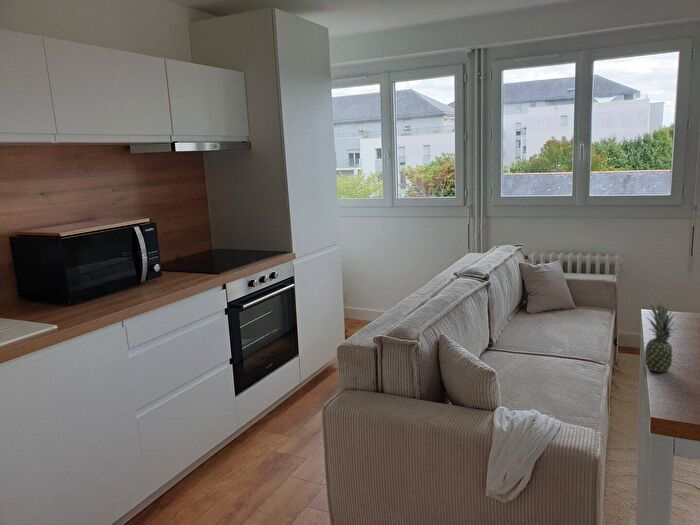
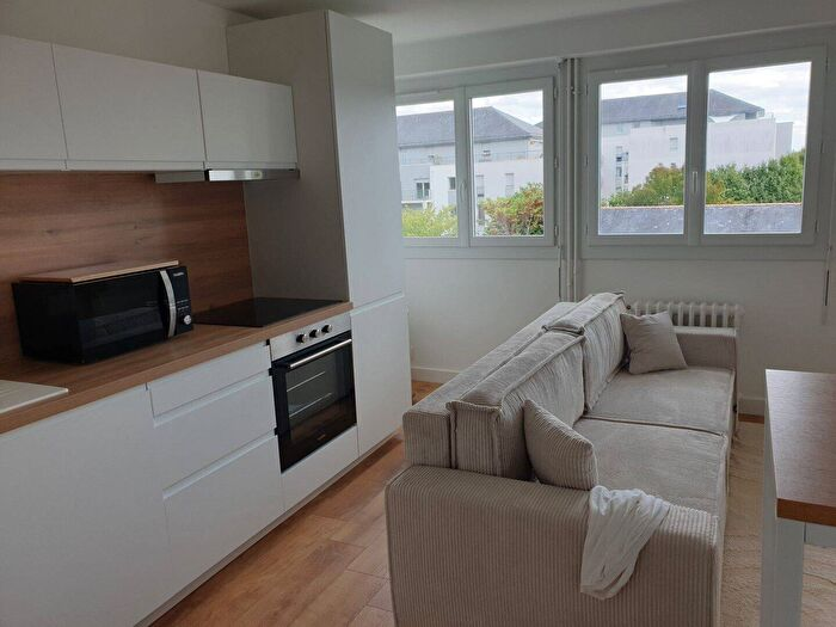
- fruit [644,301,678,373]
